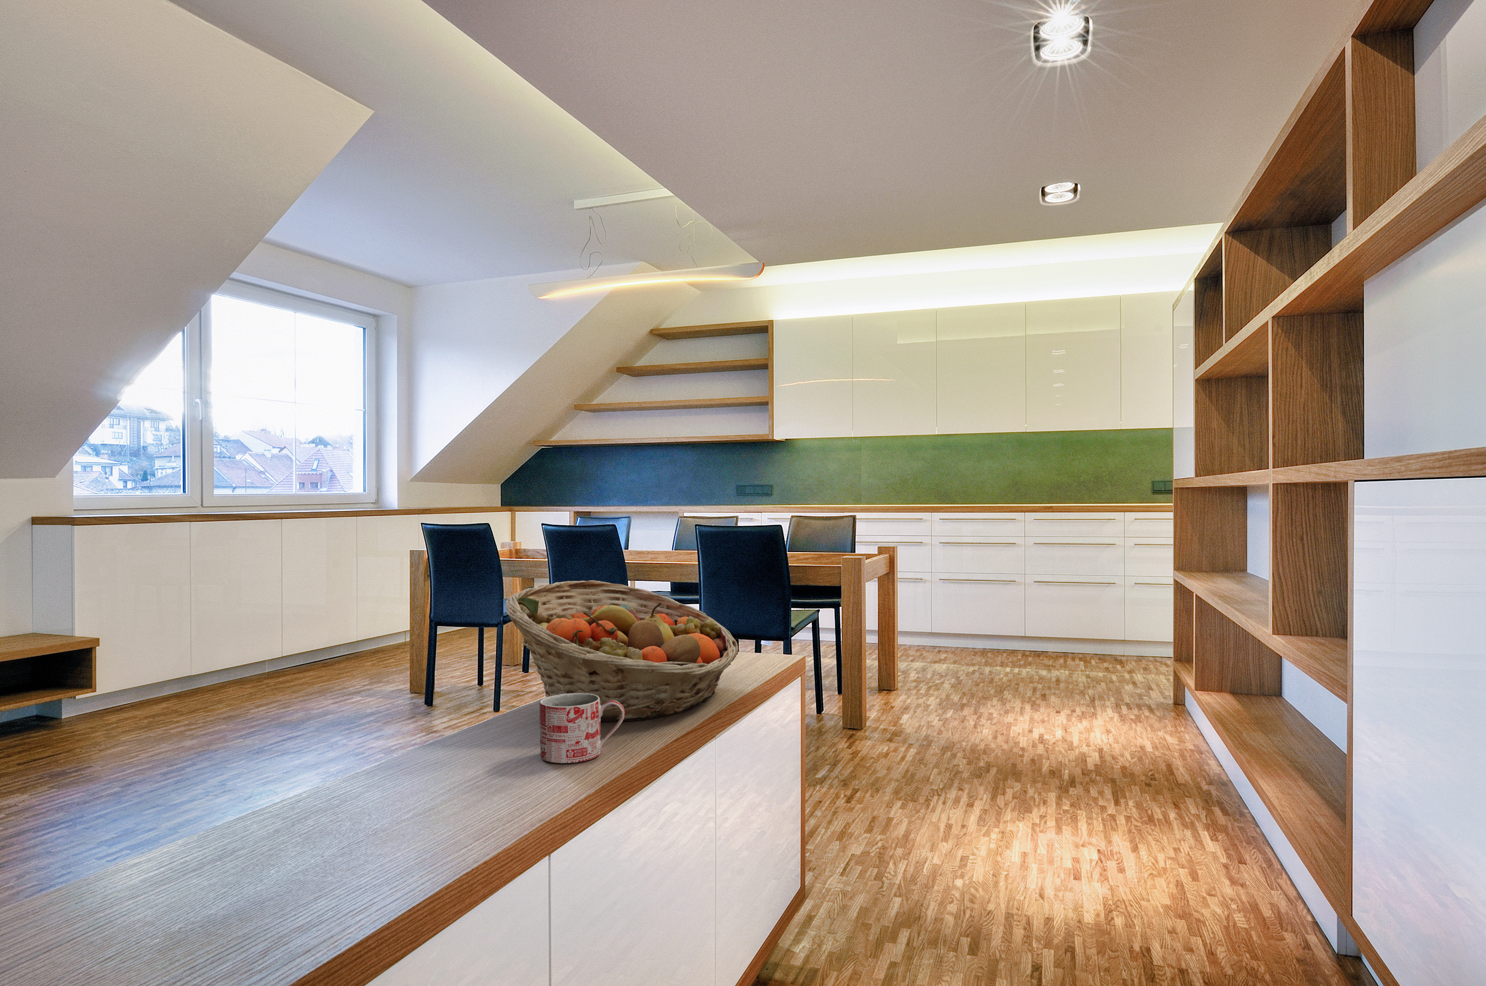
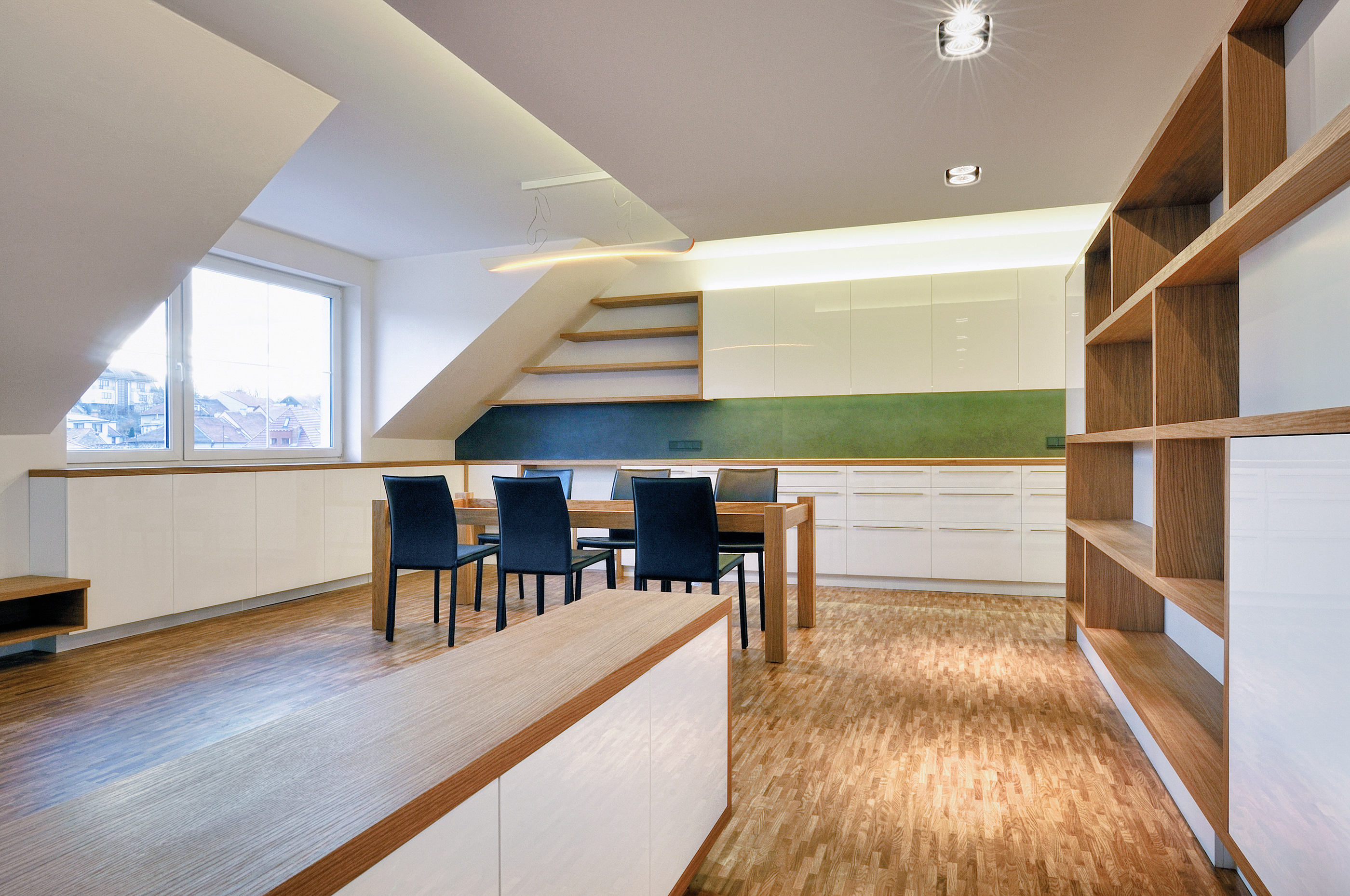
- mug [538,692,624,764]
- fruit basket [505,580,739,722]
